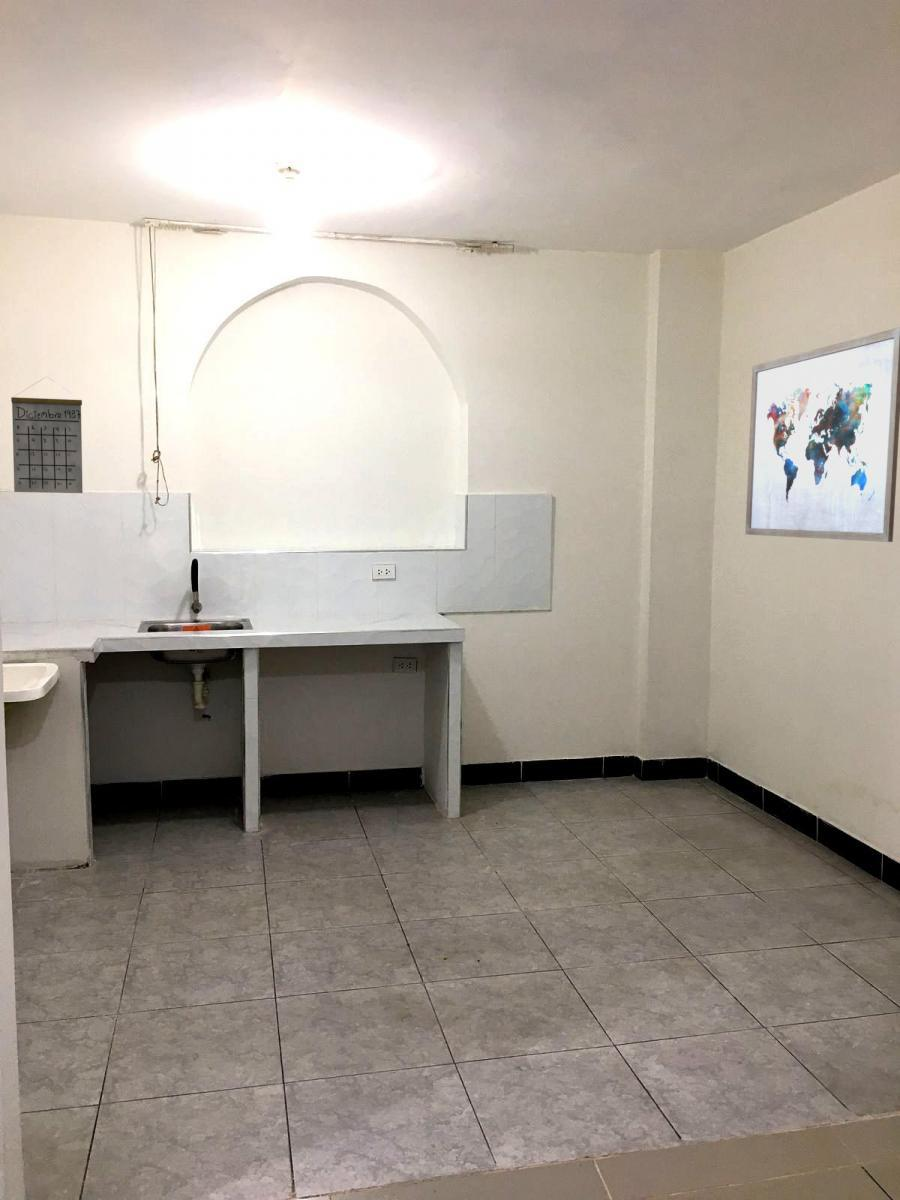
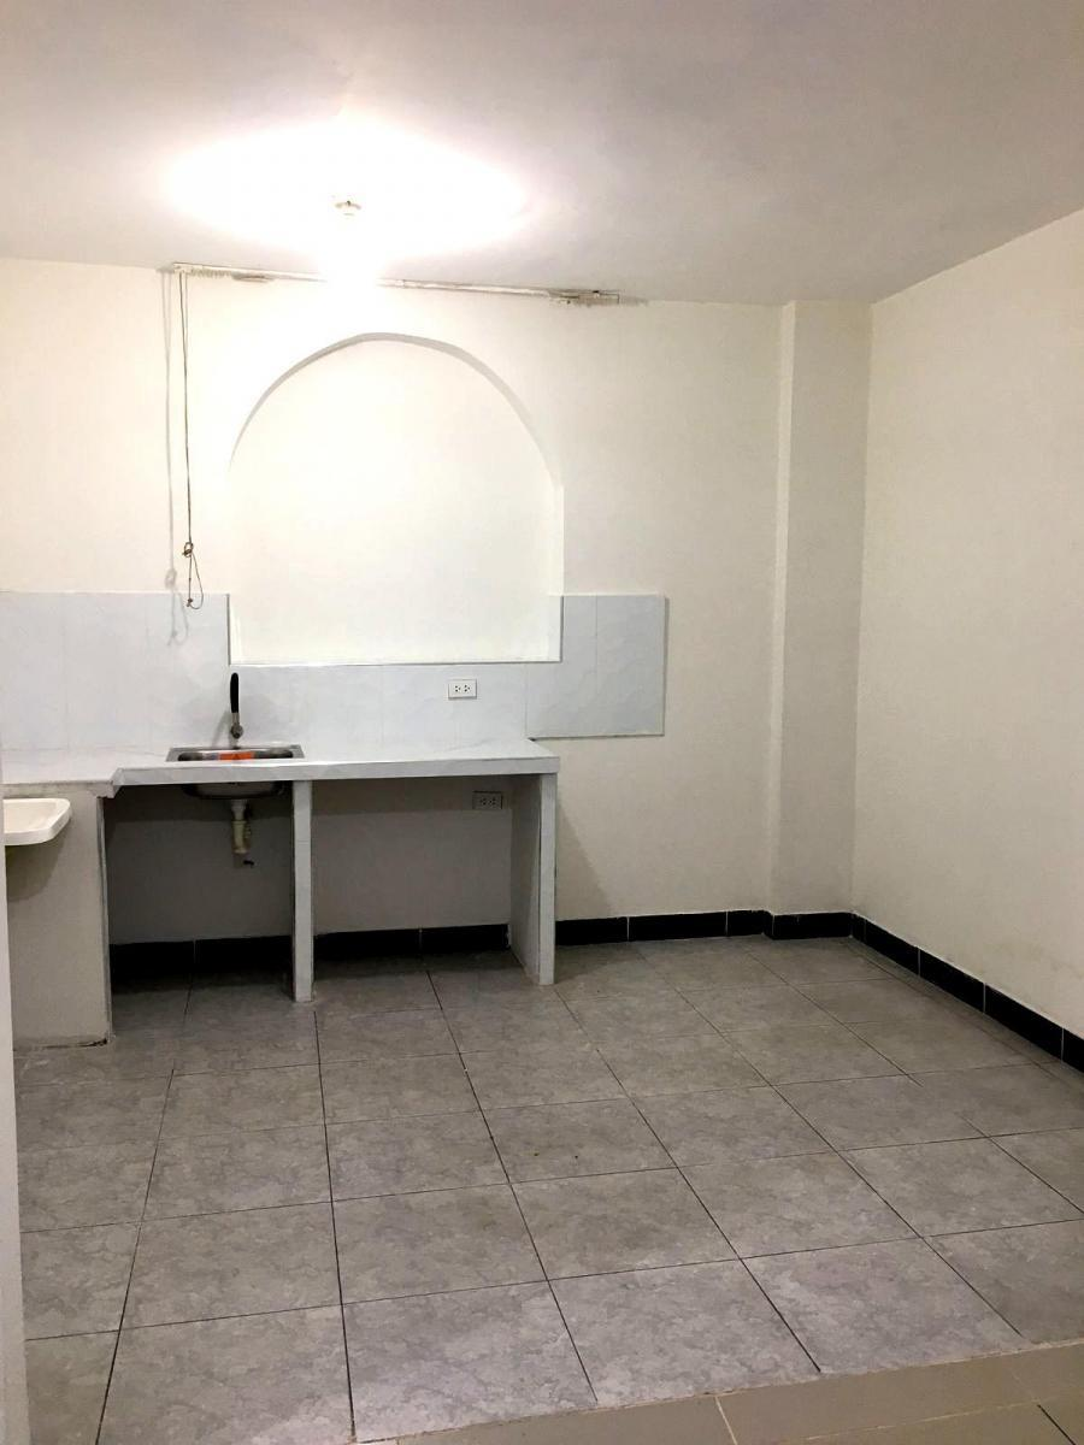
- calendar [10,377,84,494]
- wall art [744,326,900,543]
